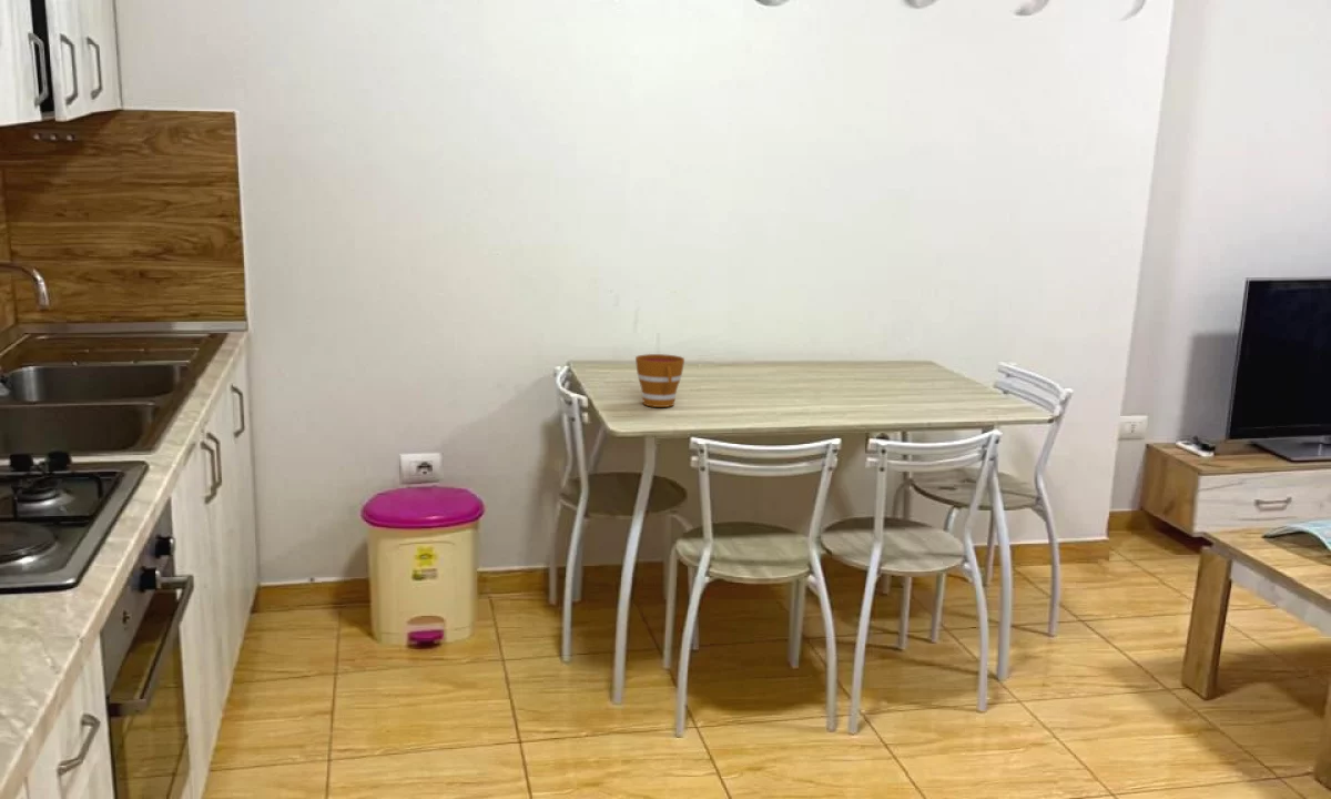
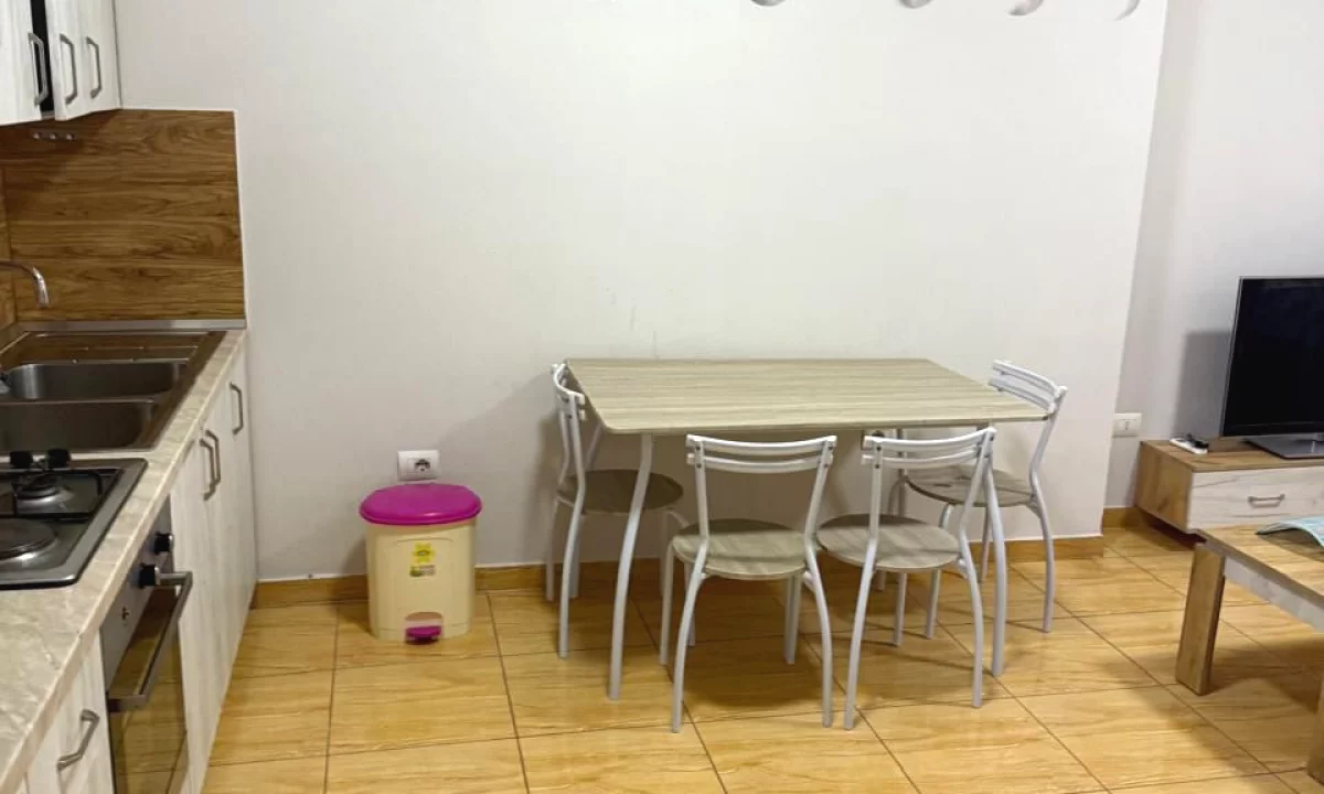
- cup [634,353,685,408]
